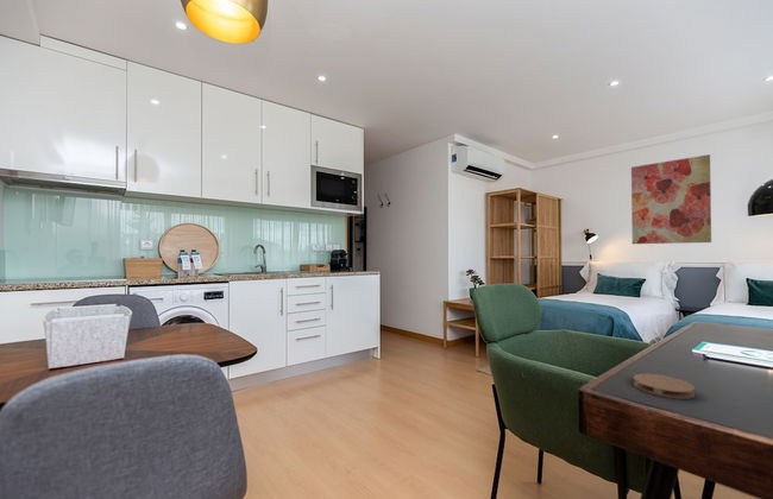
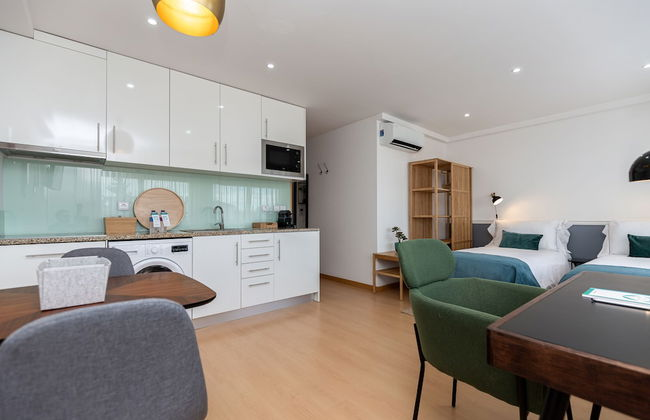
- wall art [630,153,712,245]
- coaster [633,373,696,400]
